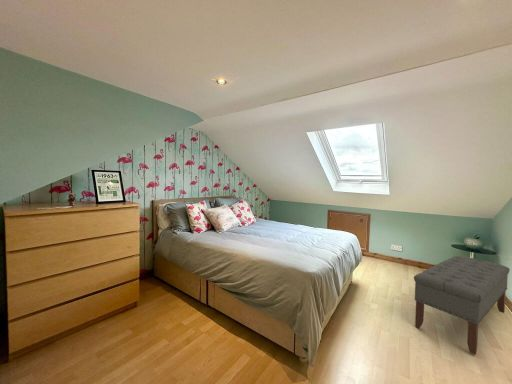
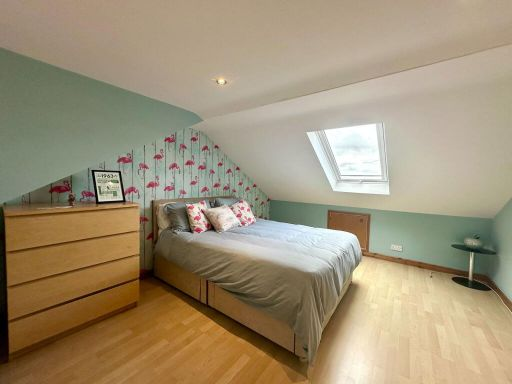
- bench [413,255,511,356]
